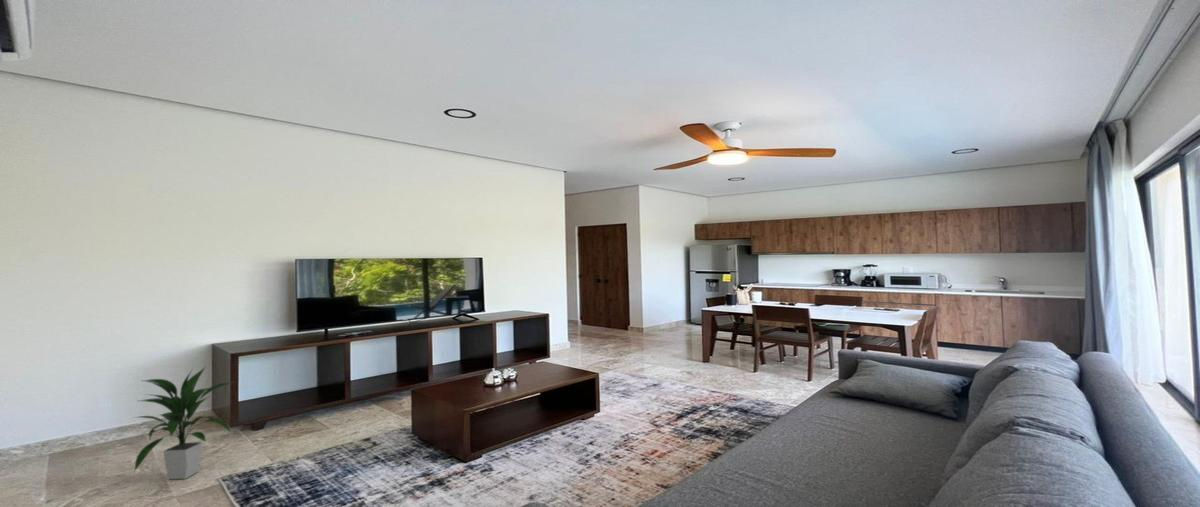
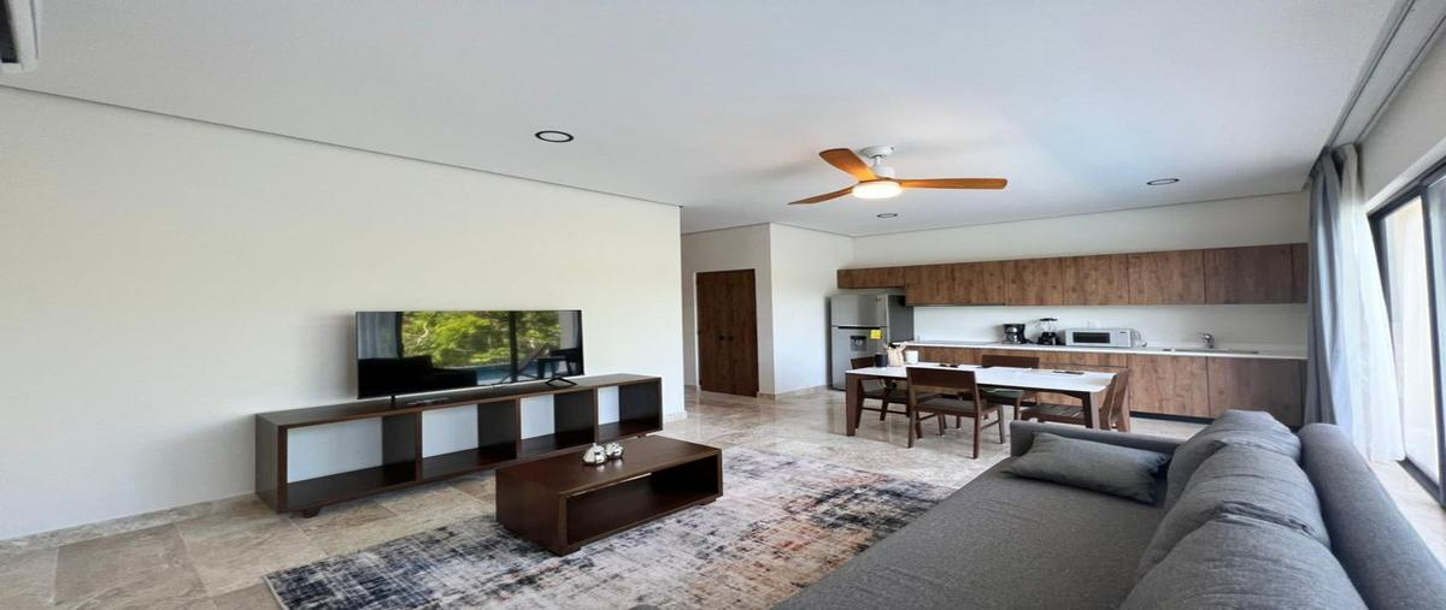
- indoor plant [132,366,238,480]
